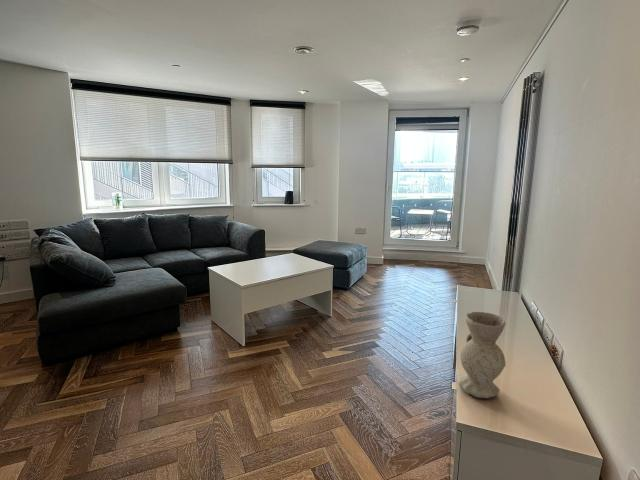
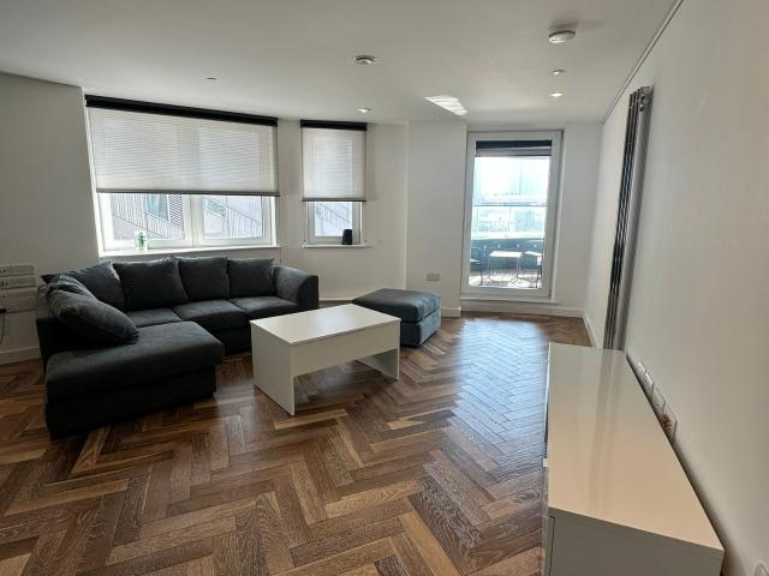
- vase [457,311,507,399]
